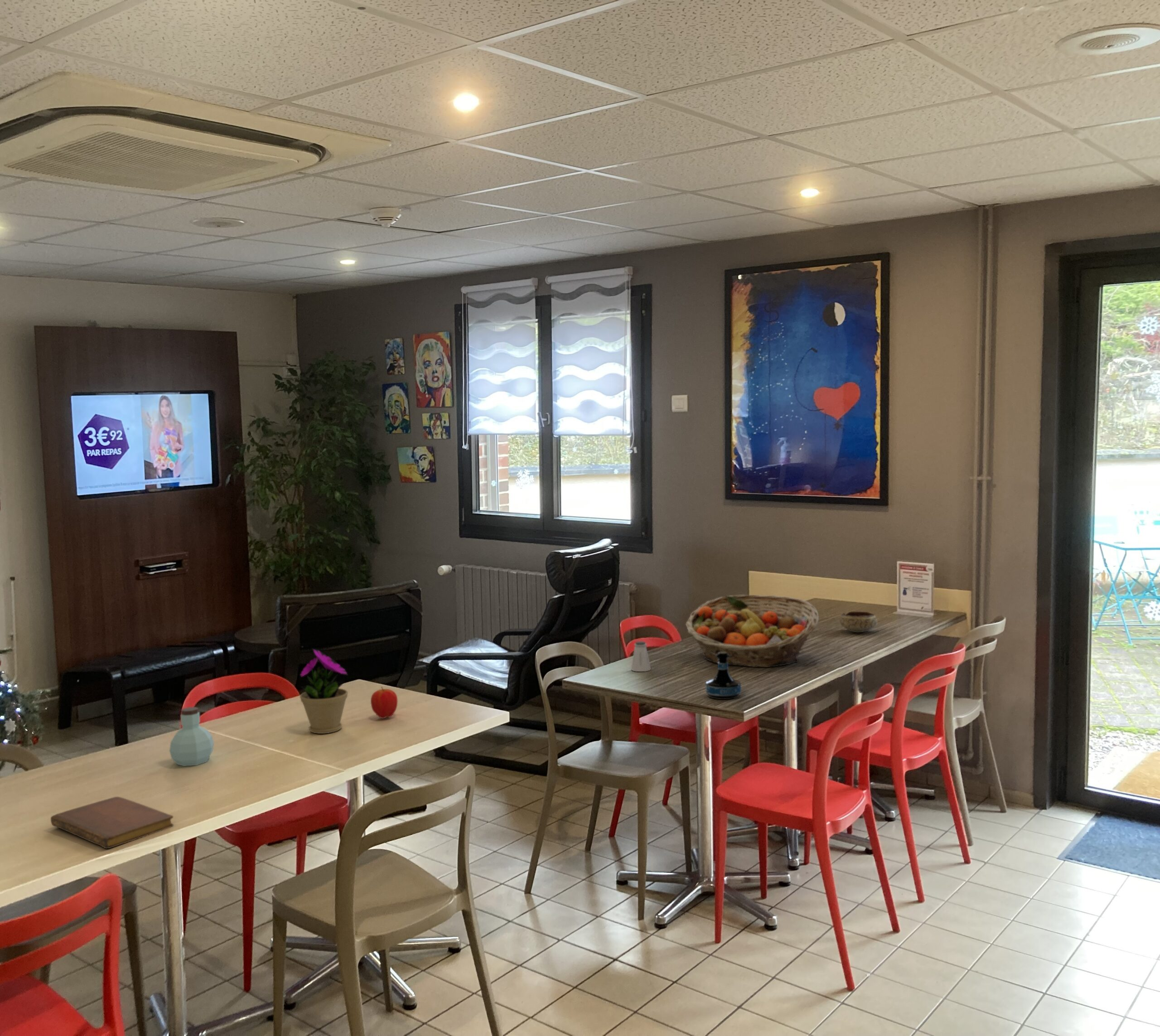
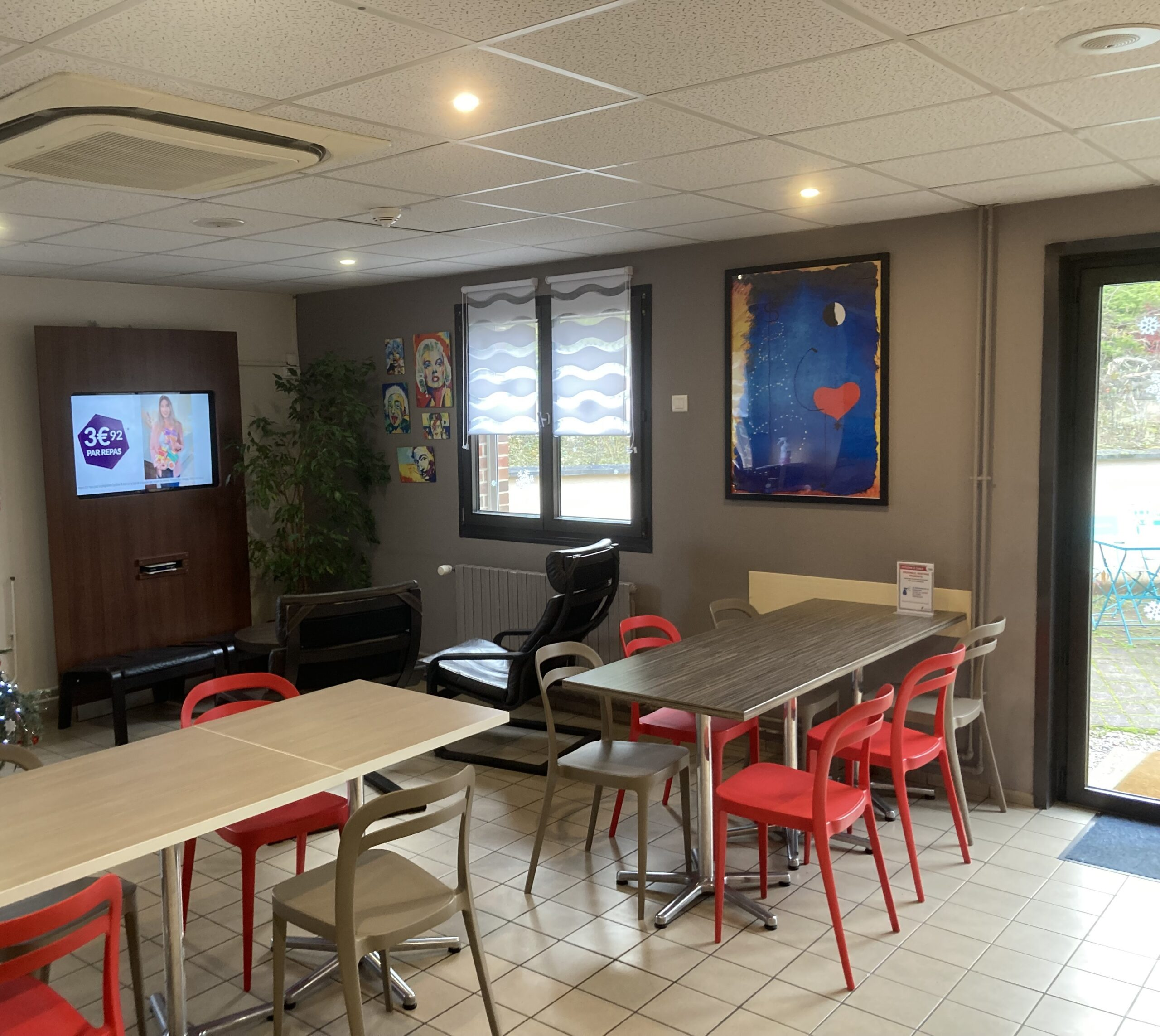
- notebook [50,796,174,849]
- flower pot [300,648,348,734]
- tequila bottle [705,652,742,700]
- apple [370,686,398,719]
- saltshaker [630,641,652,672]
- bowl [839,611,878,633]
- fruit basket [685,594,819,668]
- jar [169,707,214,767]
